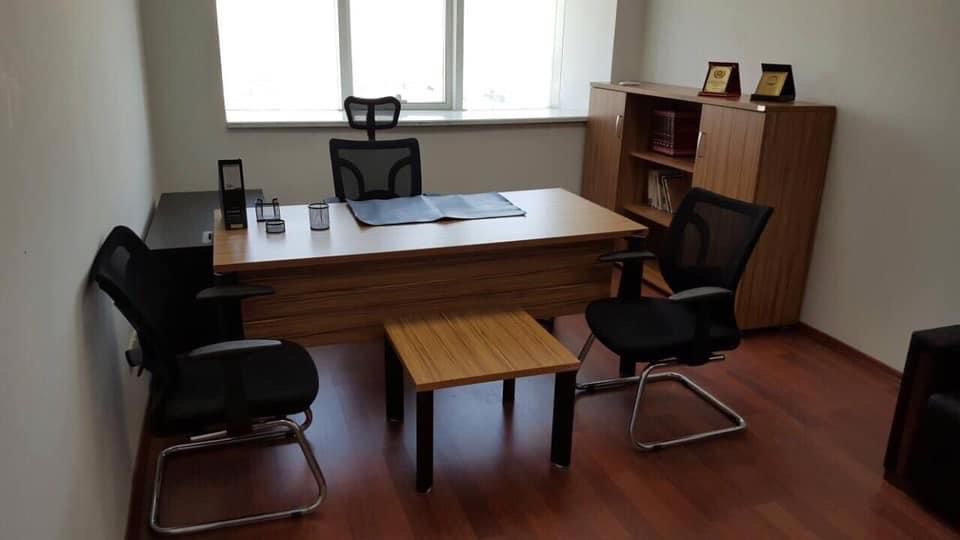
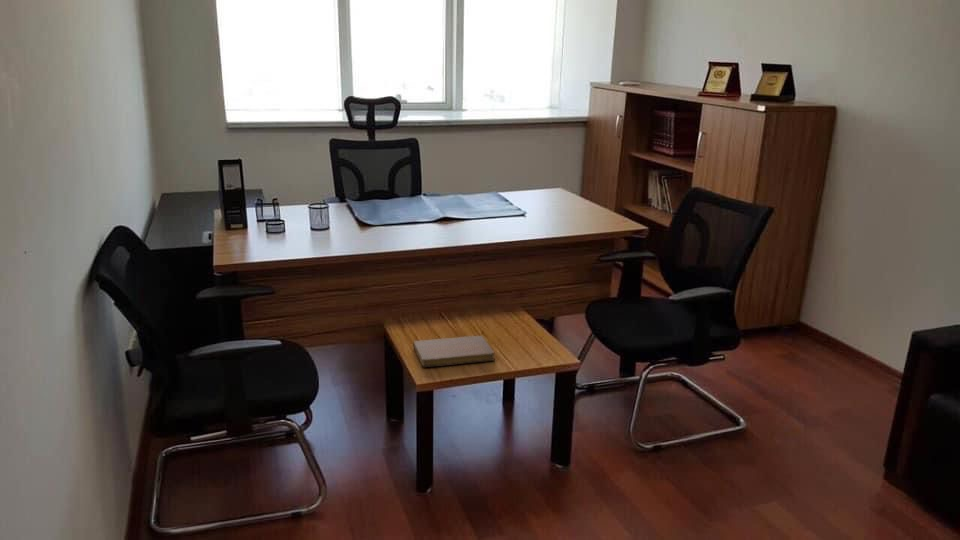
+ notebook [412,334,496,368]
